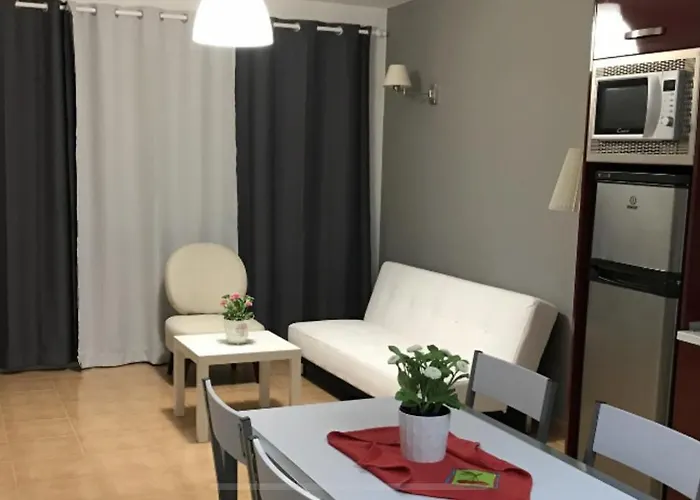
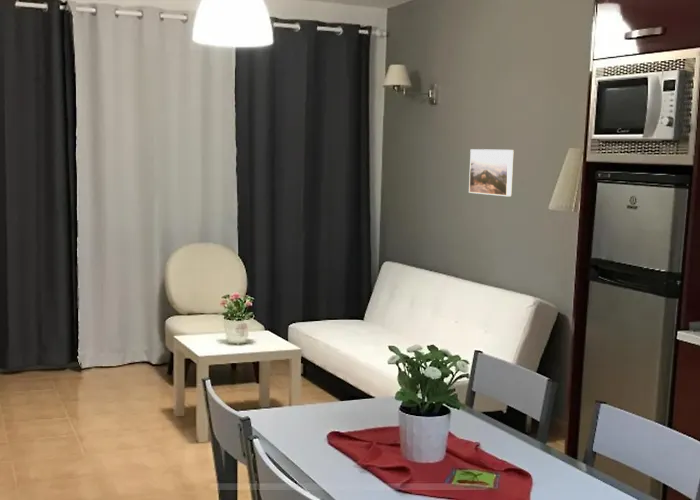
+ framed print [468,148,515,197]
